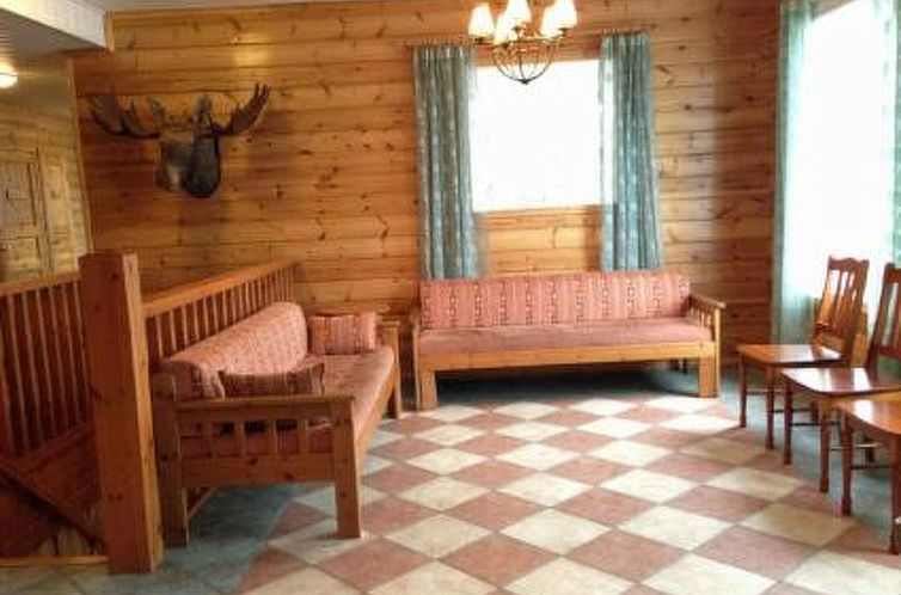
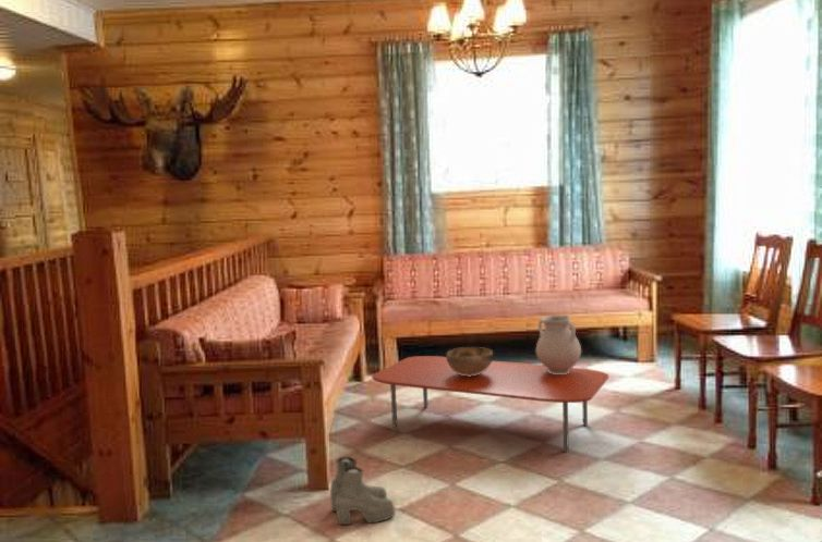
+ coffee table [371,355,609,453]
+ boots [329,455,396,526]
+ decorative bowl [446,346,494,377]
+ vase [534,313,582,374]
